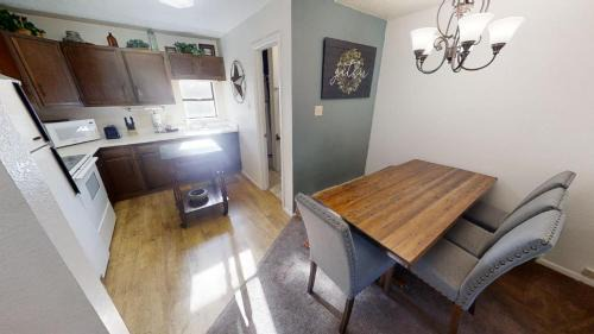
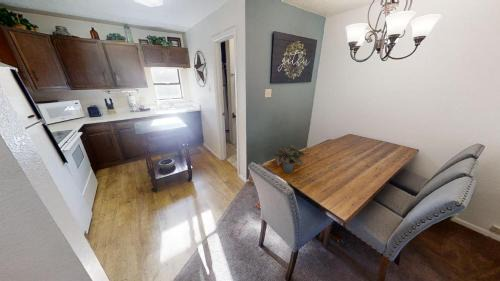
+ potted plant [272,144,309,174]
